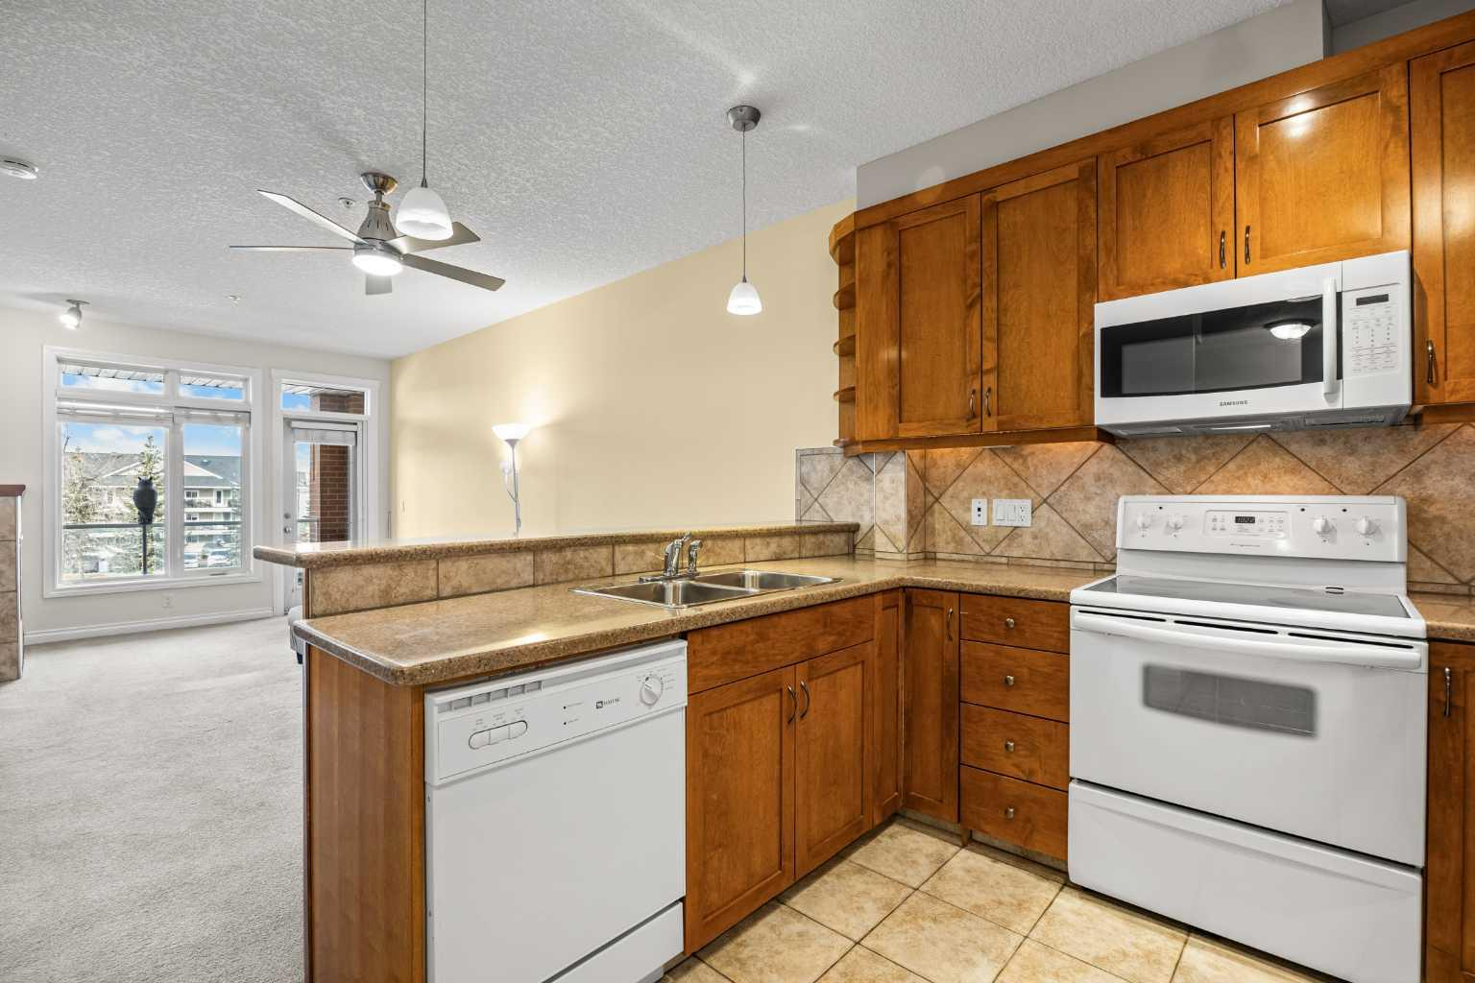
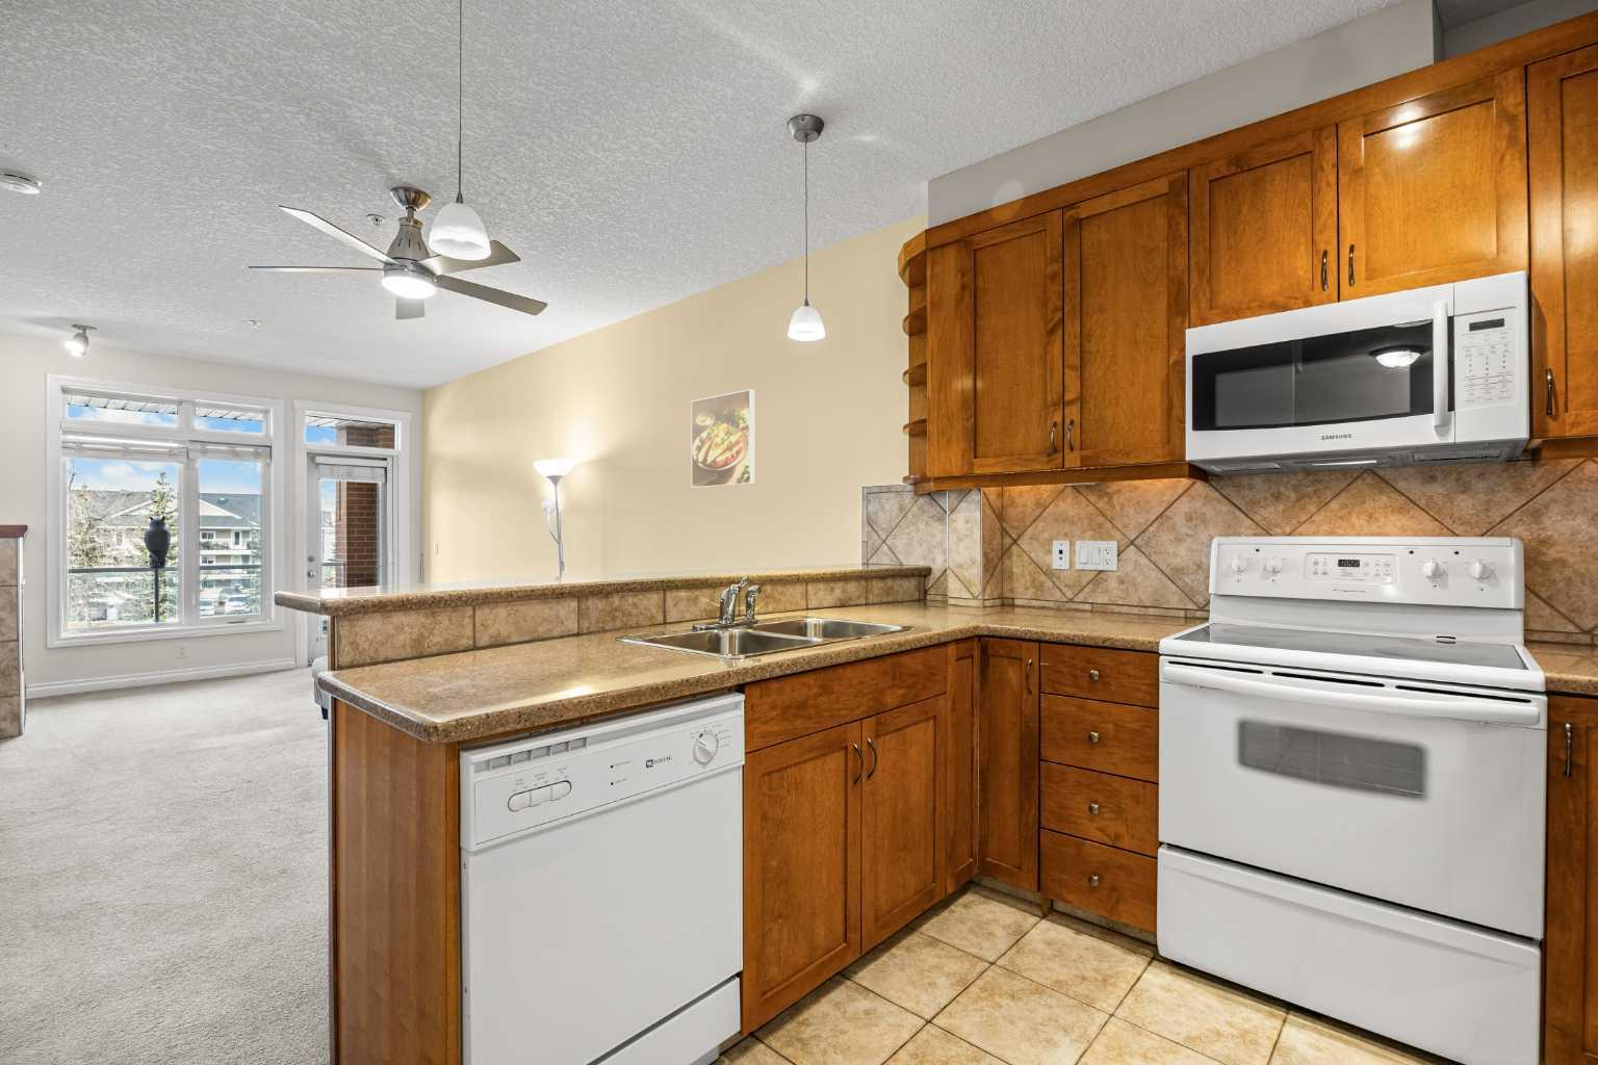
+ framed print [690,387,755,489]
